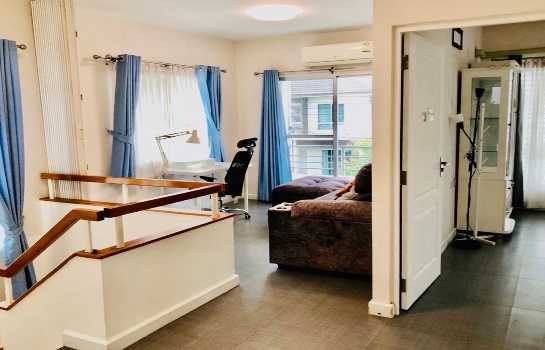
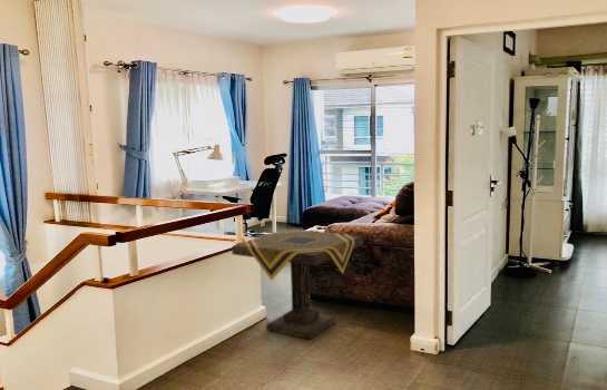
+ side table [231,228,364,341]
